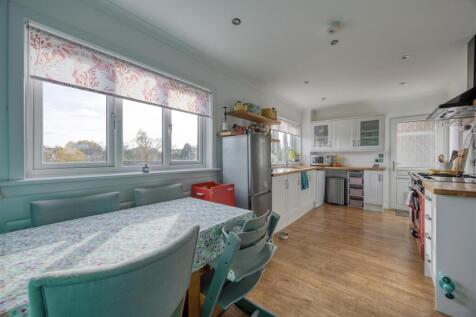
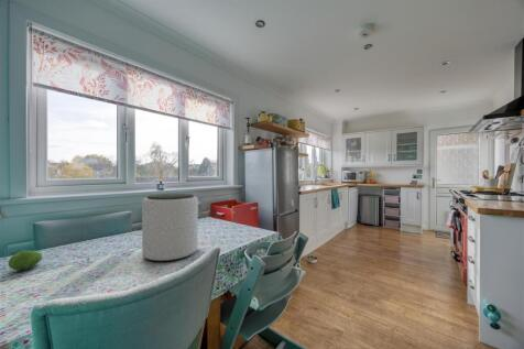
+ fruit [8,250,43,271]
+ plant pot [141,193,199,262]
